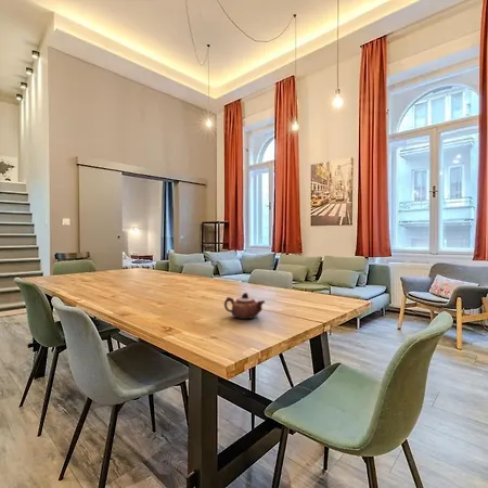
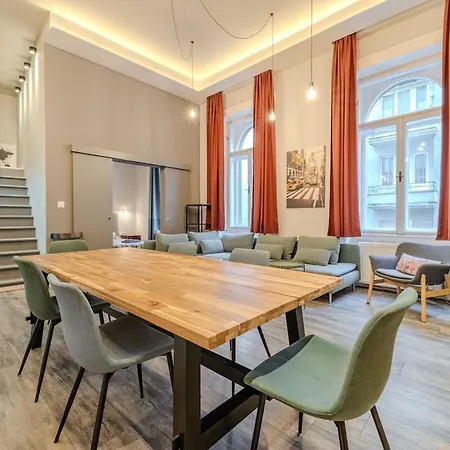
- teapot [223,292,266,320]
